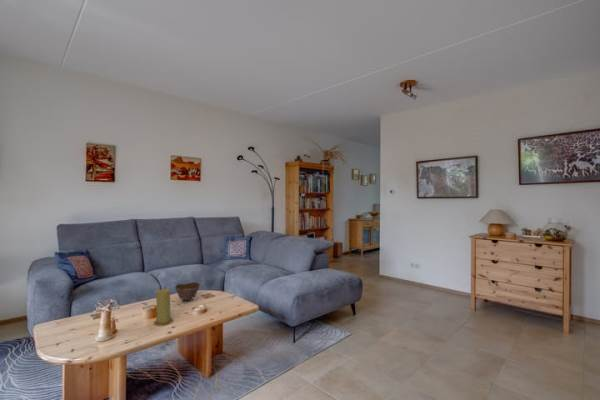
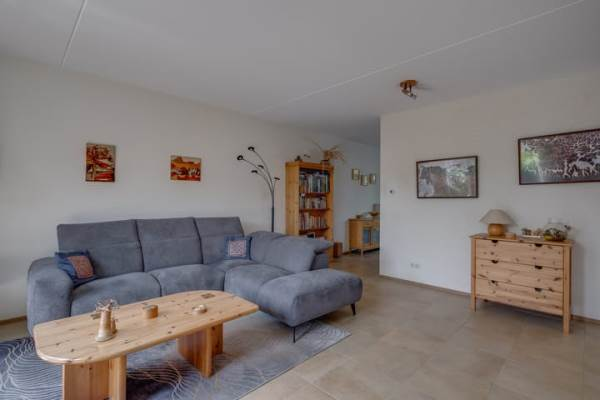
- candle [153,288,174,327]
- bowl [174,281,201,303]
